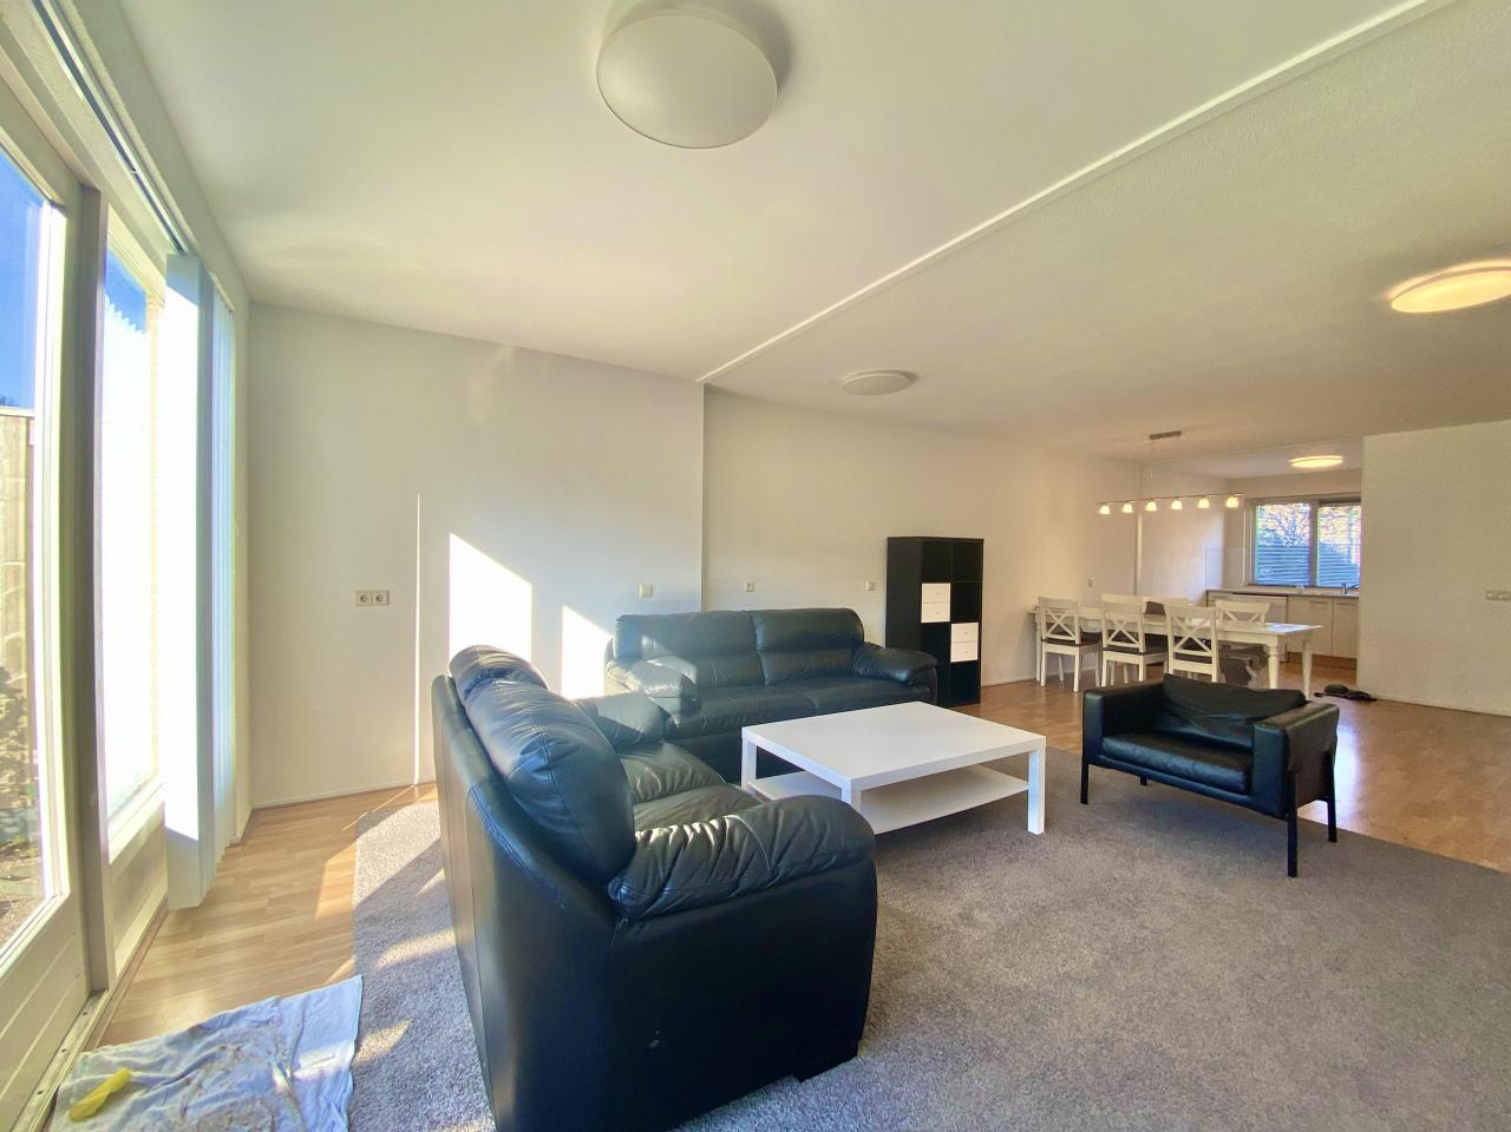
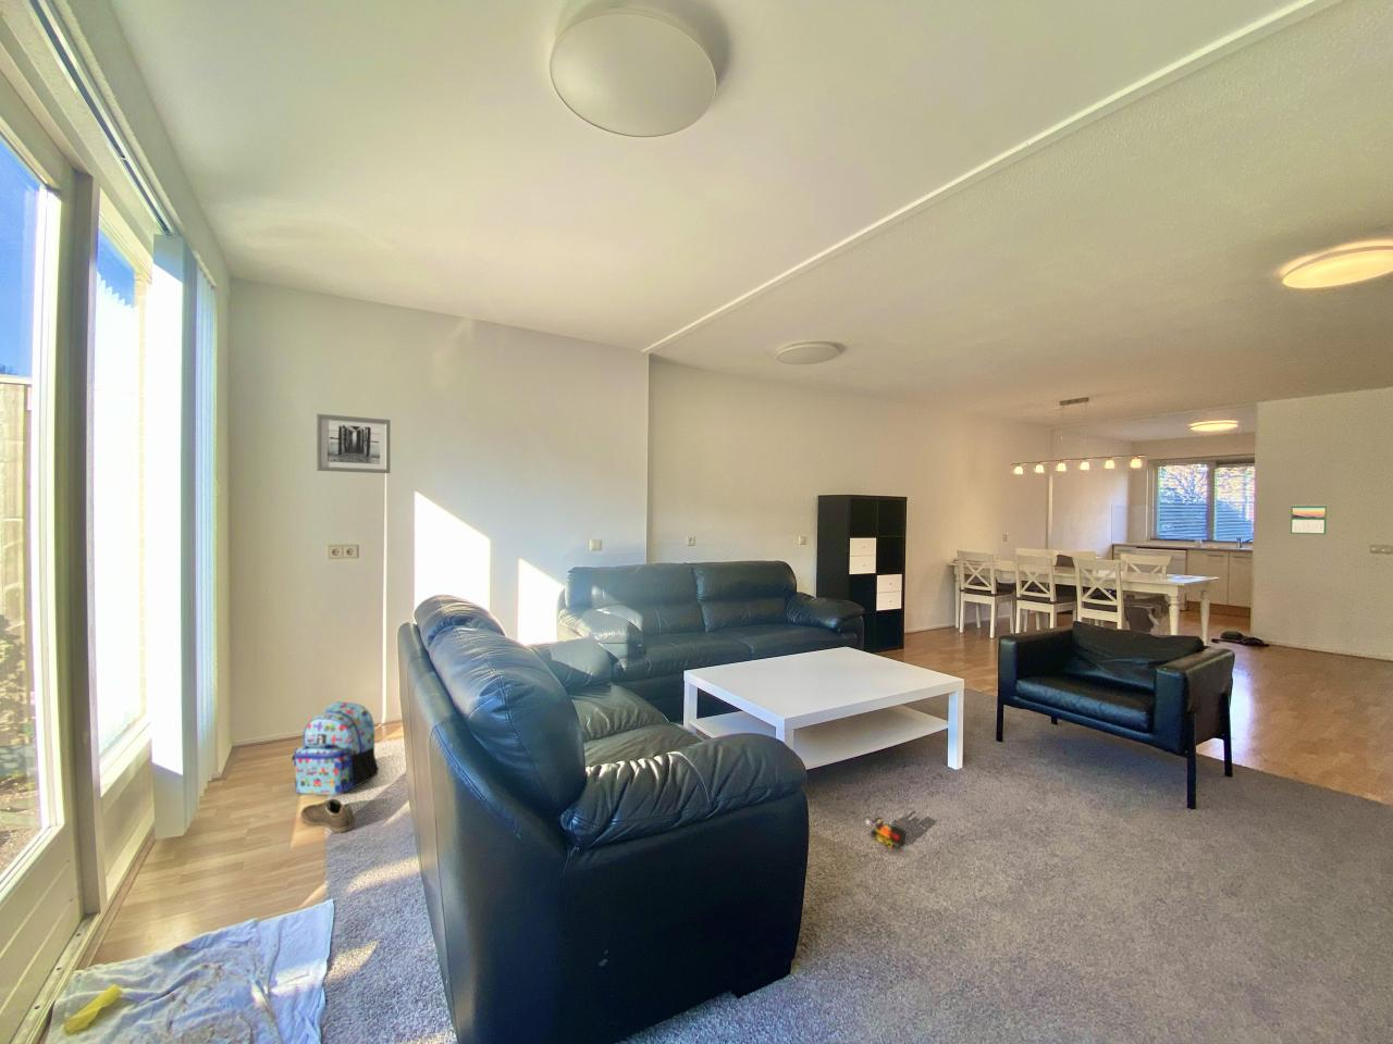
+ calendar [1290,503,1327,536]
+ wall art [316,413,390,474]
+ toy train [865,818,908,849]
+ sneaker [299,798,355,835]
+ backpack [291,702,380,796]
